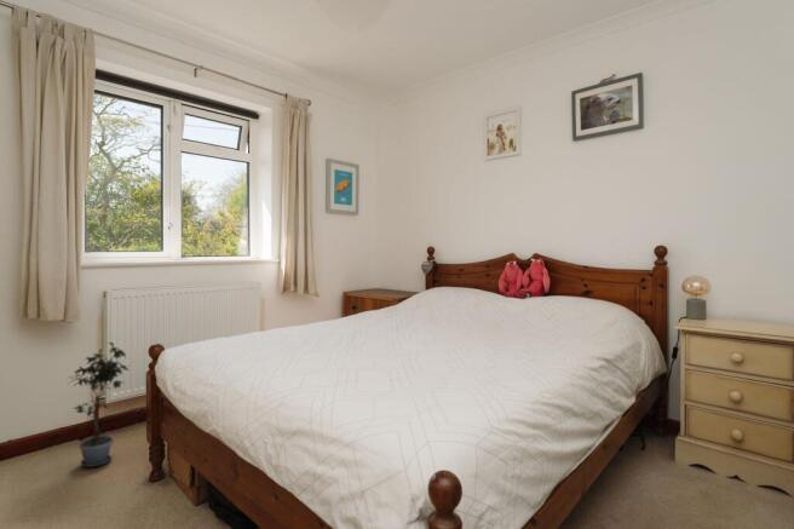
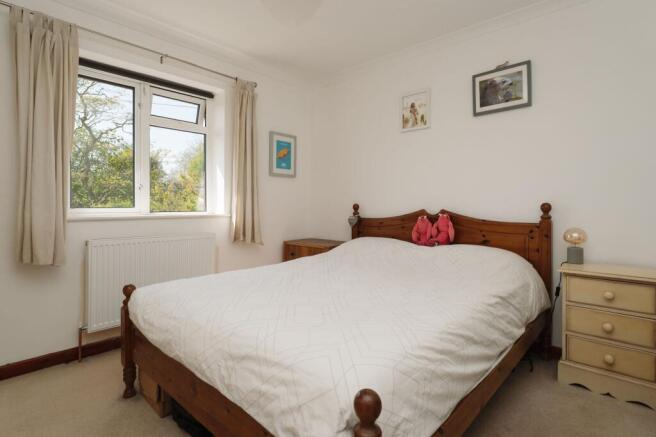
- potted plant [67,341,130,468]
